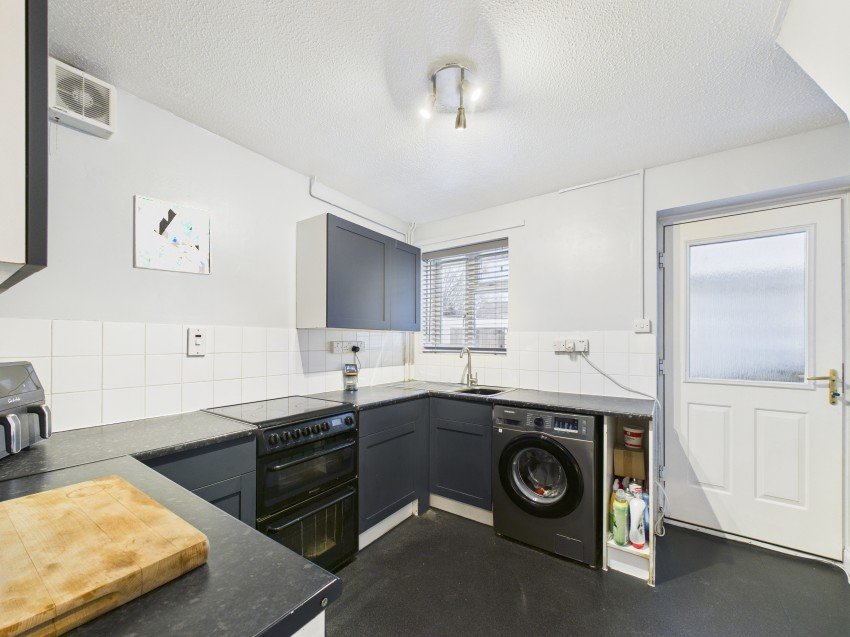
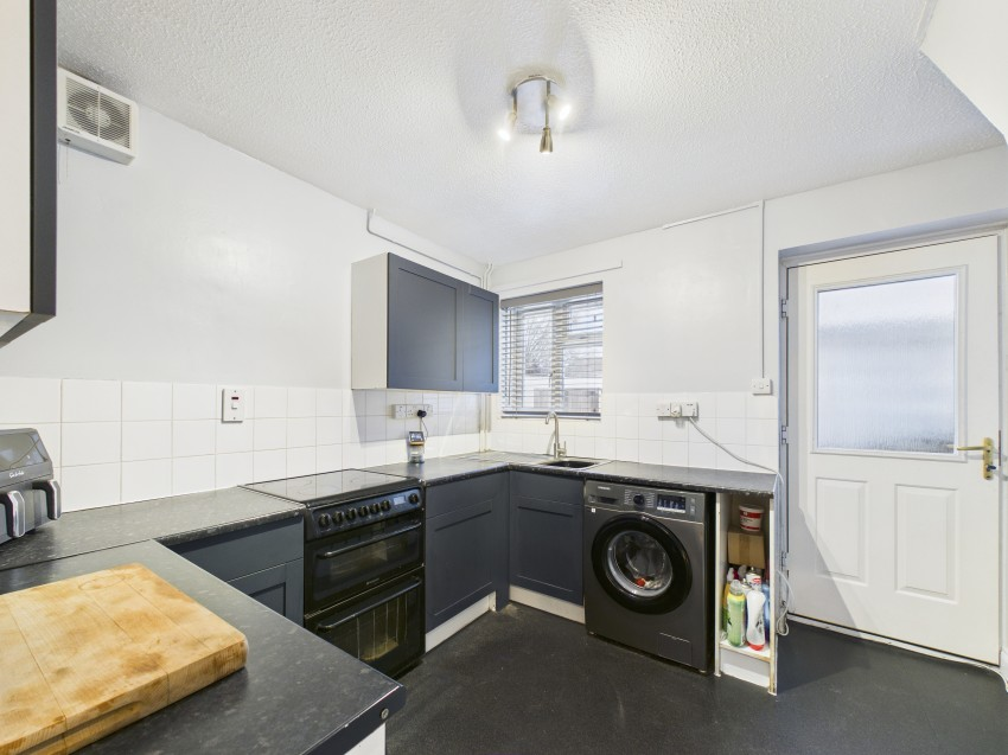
- wall art [132,194,213,276]
